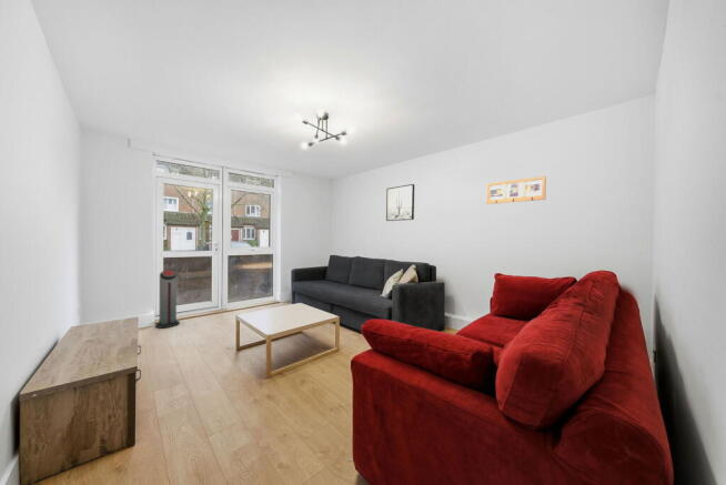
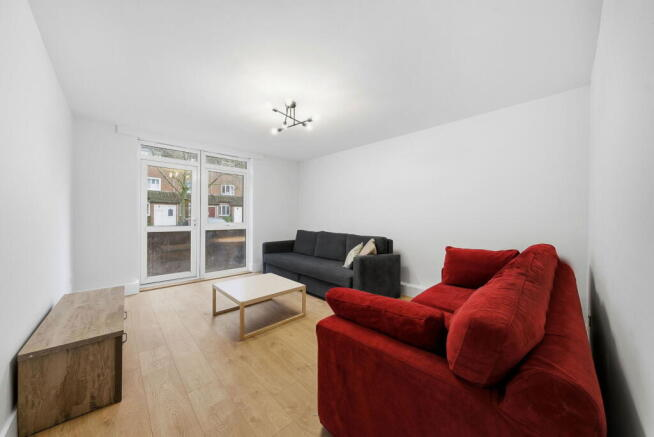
- wall art [385,183,415,222]
- air purifier [154,269,181,330]
- picture frame [485,175,547,205]
